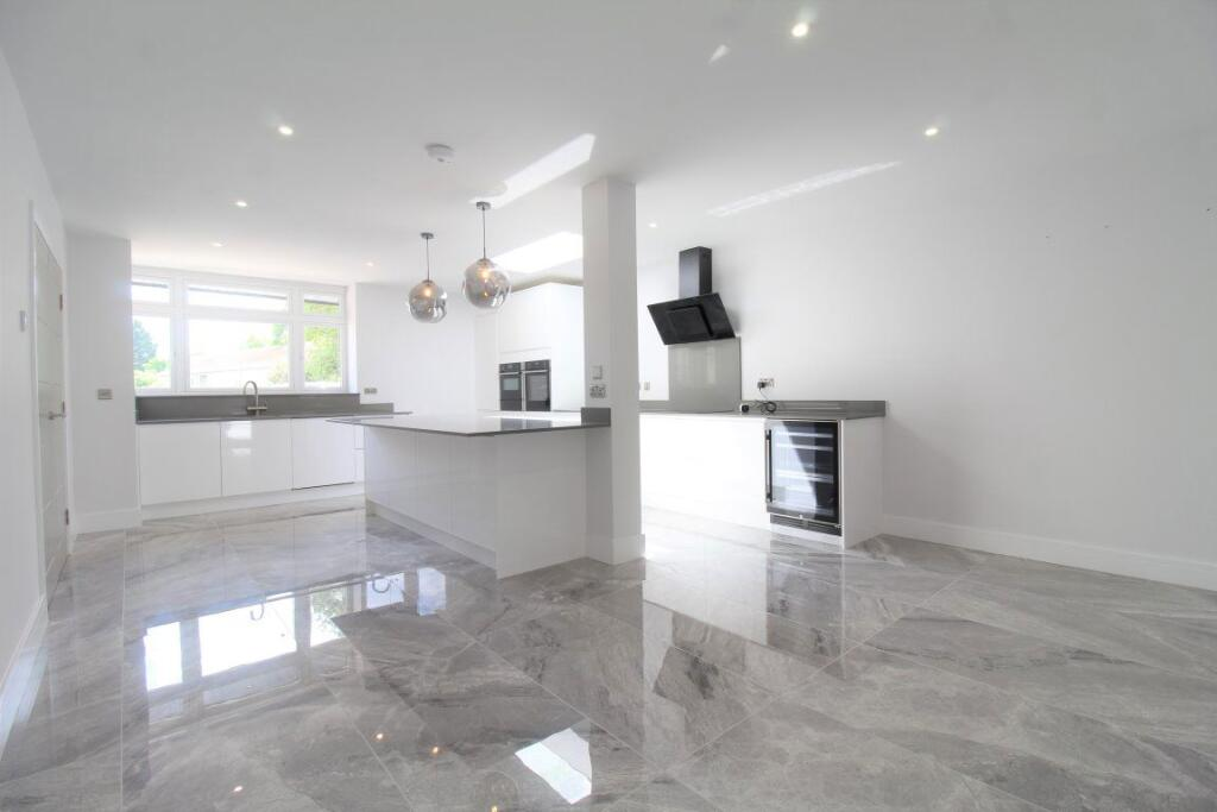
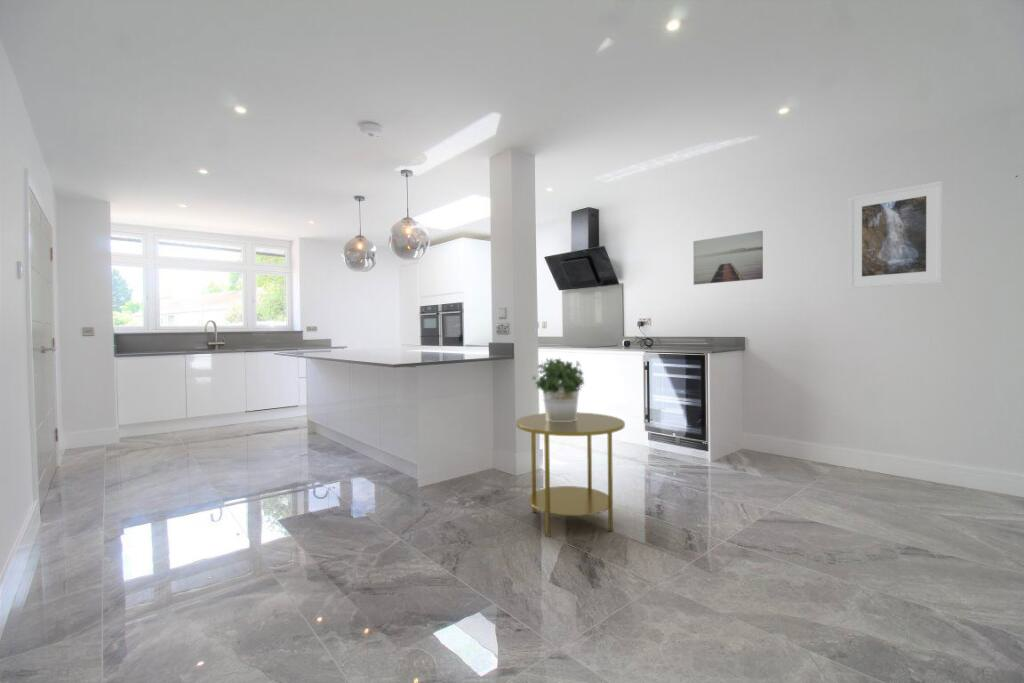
+ side table [515,411,626,538]
+ potted plant [532,357,586,422]
+ wall art [692,230,764,286]
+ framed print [848,180,944,289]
